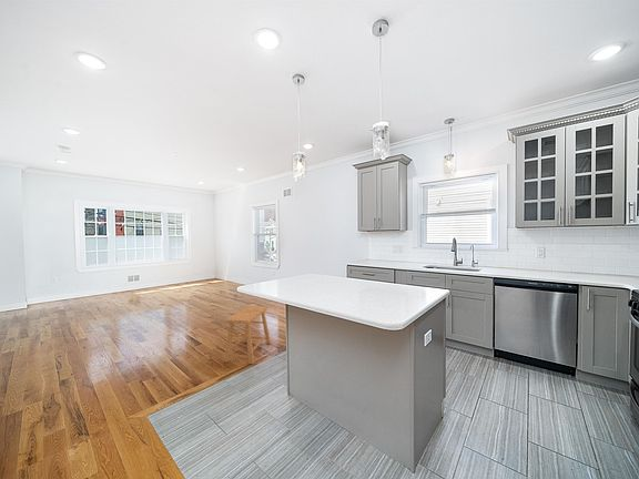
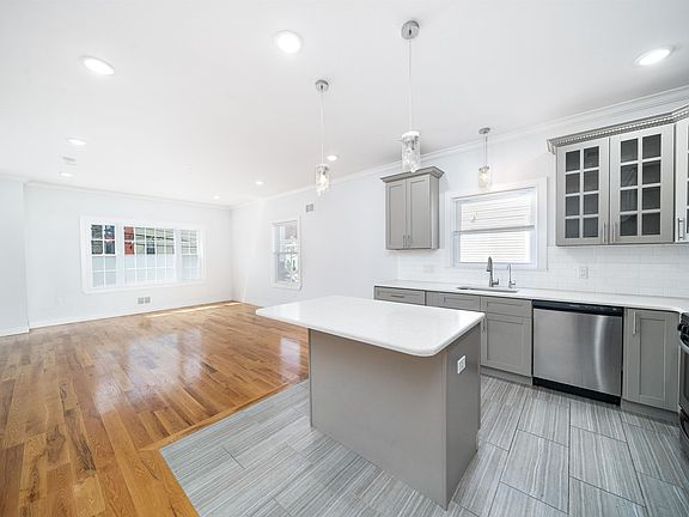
- stool [222,305,272,365]
